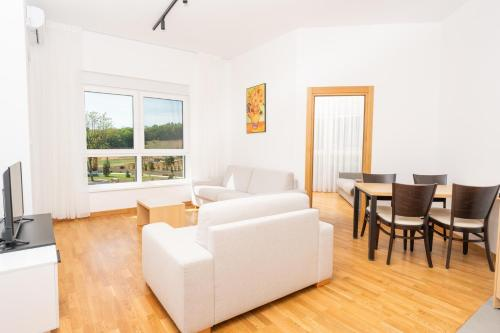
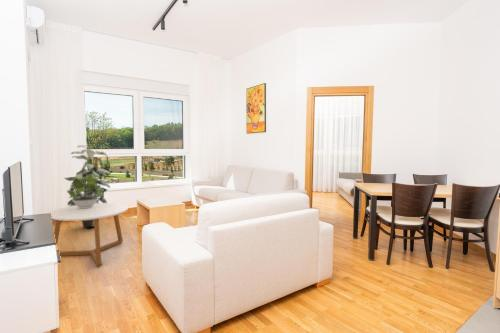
+ indoor plant [63,144,111,228]
+ potted plant [66,174,104,208]
+ coffee table [49,202,129,267]
